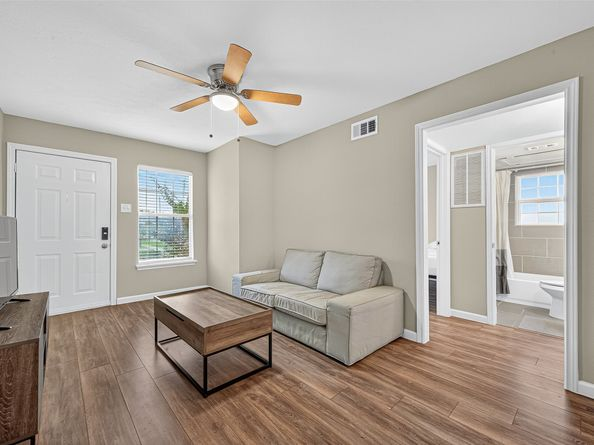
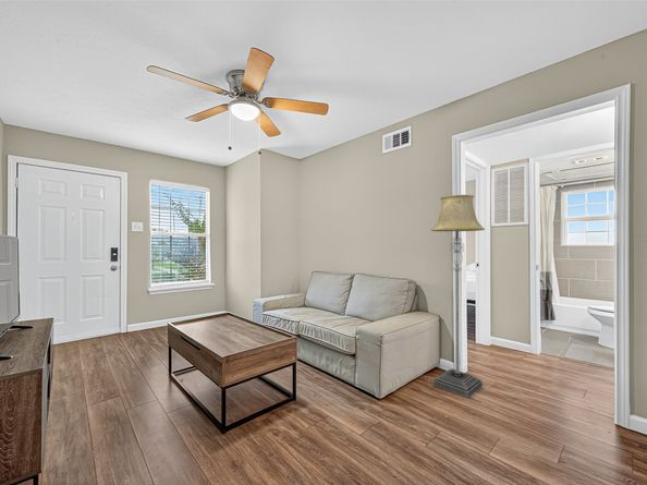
+ floor lamp [430,194,486,399]
